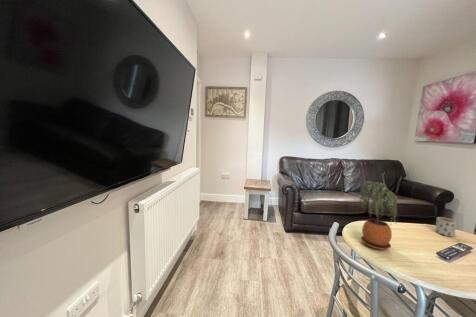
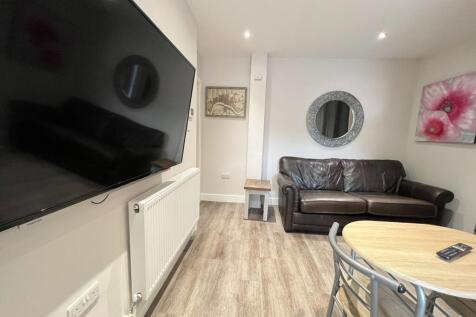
- potted plant [357,180,399,251]
- mug [434,216,457,237]
